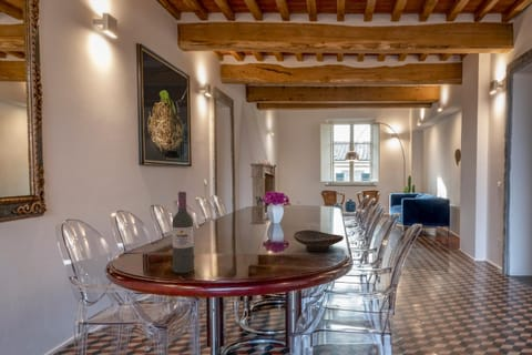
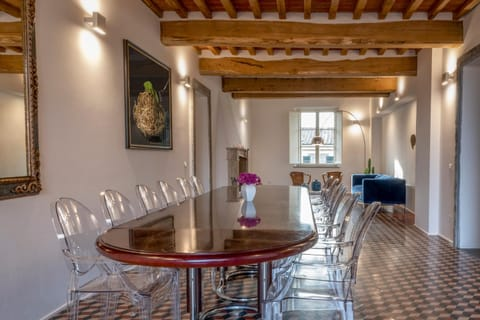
- wine bottle [171,191,195,274]
- decorative bowl [293,229,345,252]
